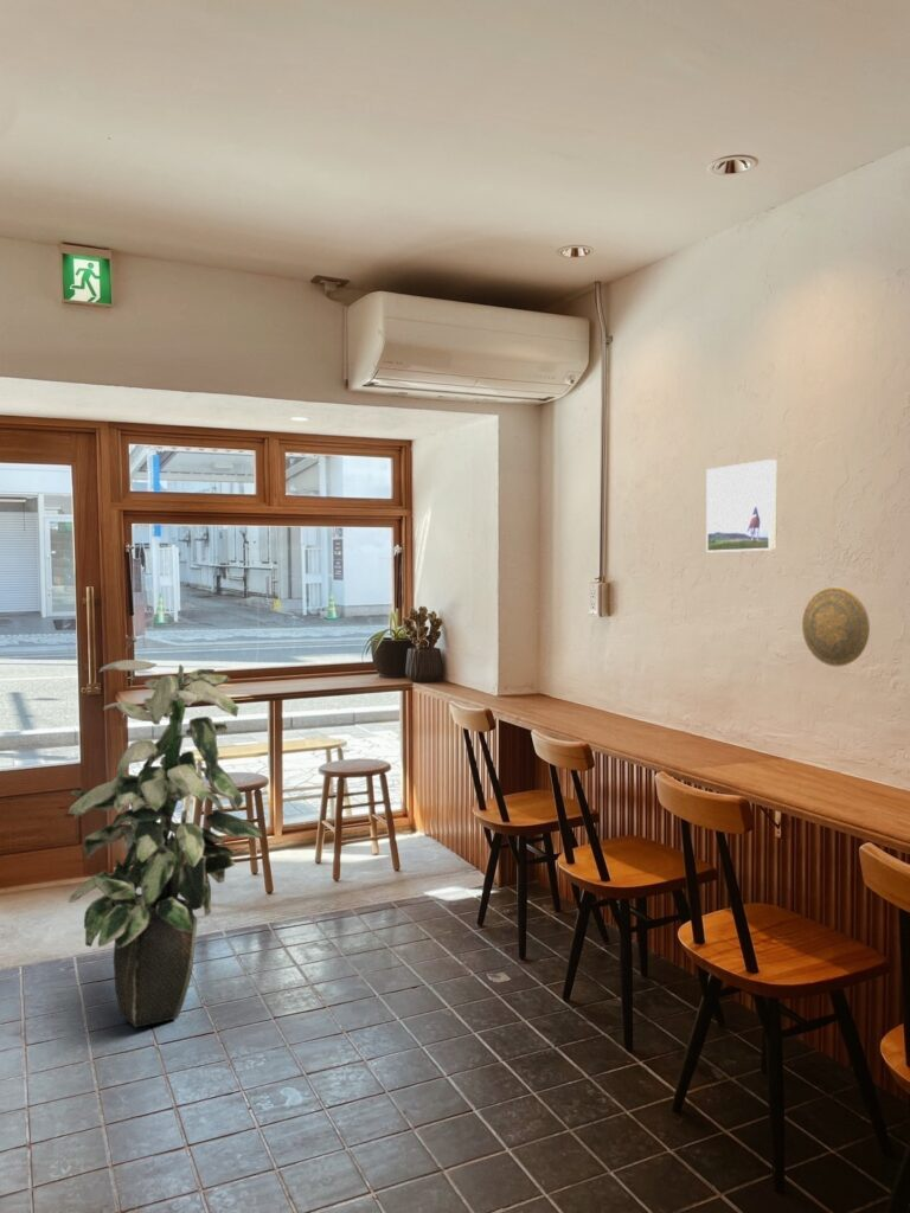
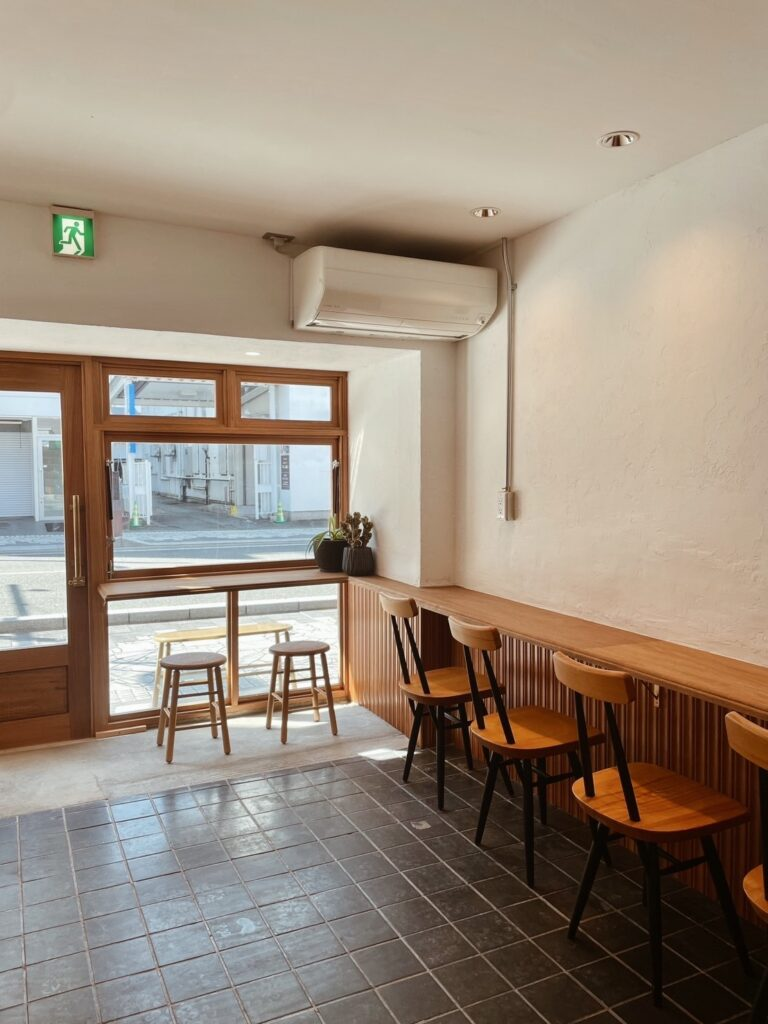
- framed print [705,458,777,553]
- decorative plate [801,586,871,667]
- indoor plant [66,659,264,1028]
